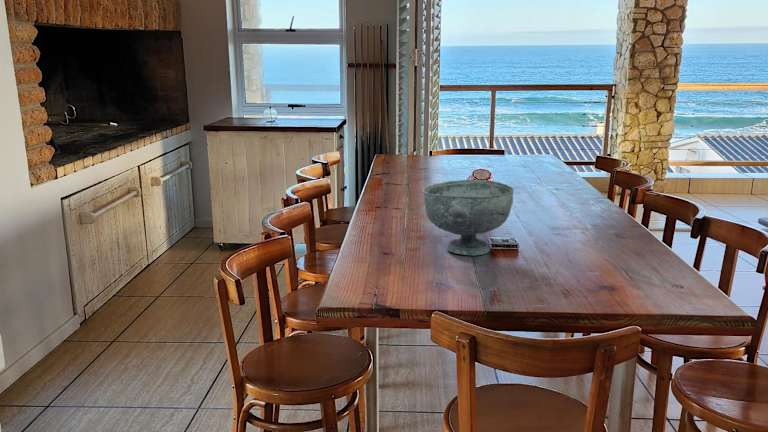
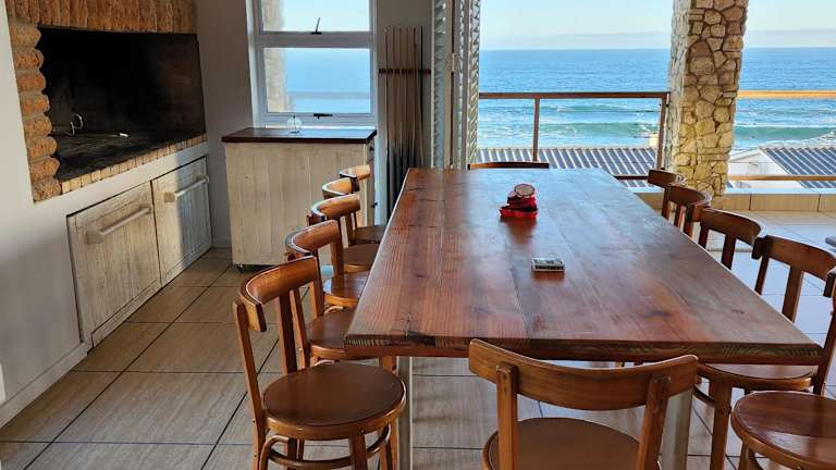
- decorative bowl [422,179,515,256]
